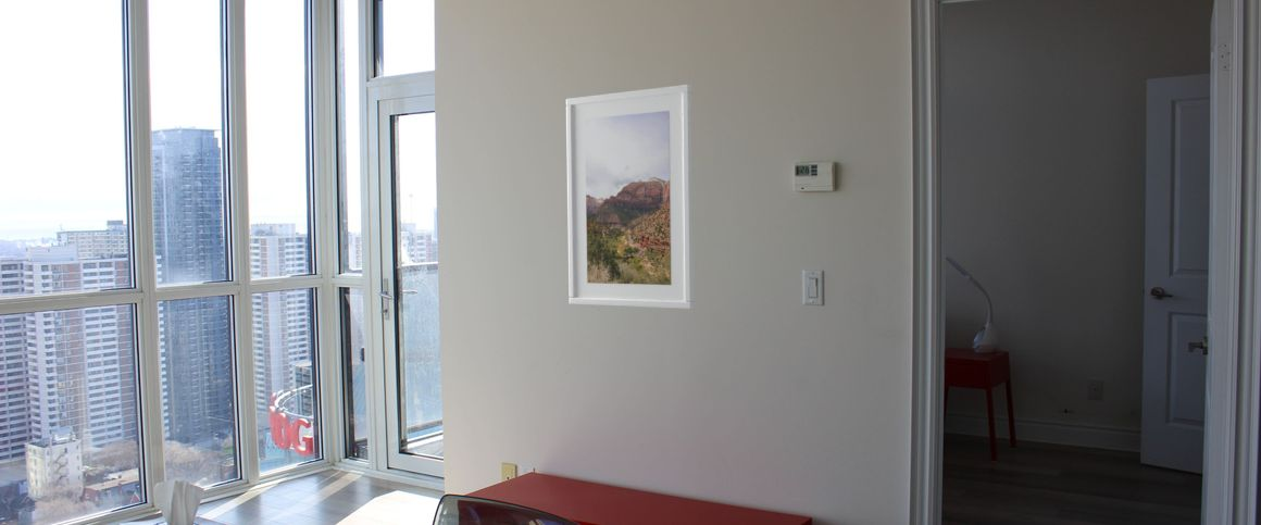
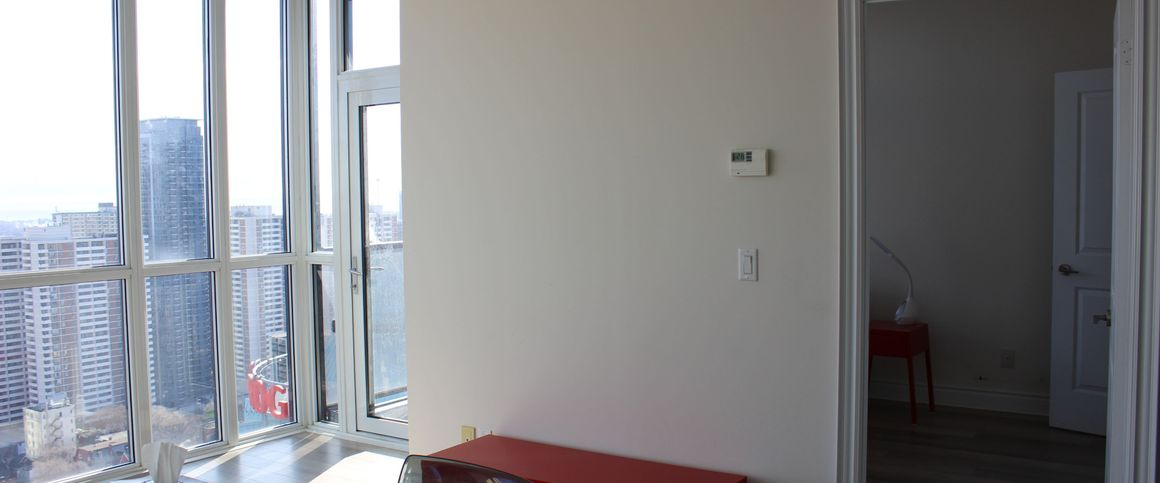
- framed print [565,84,695,310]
